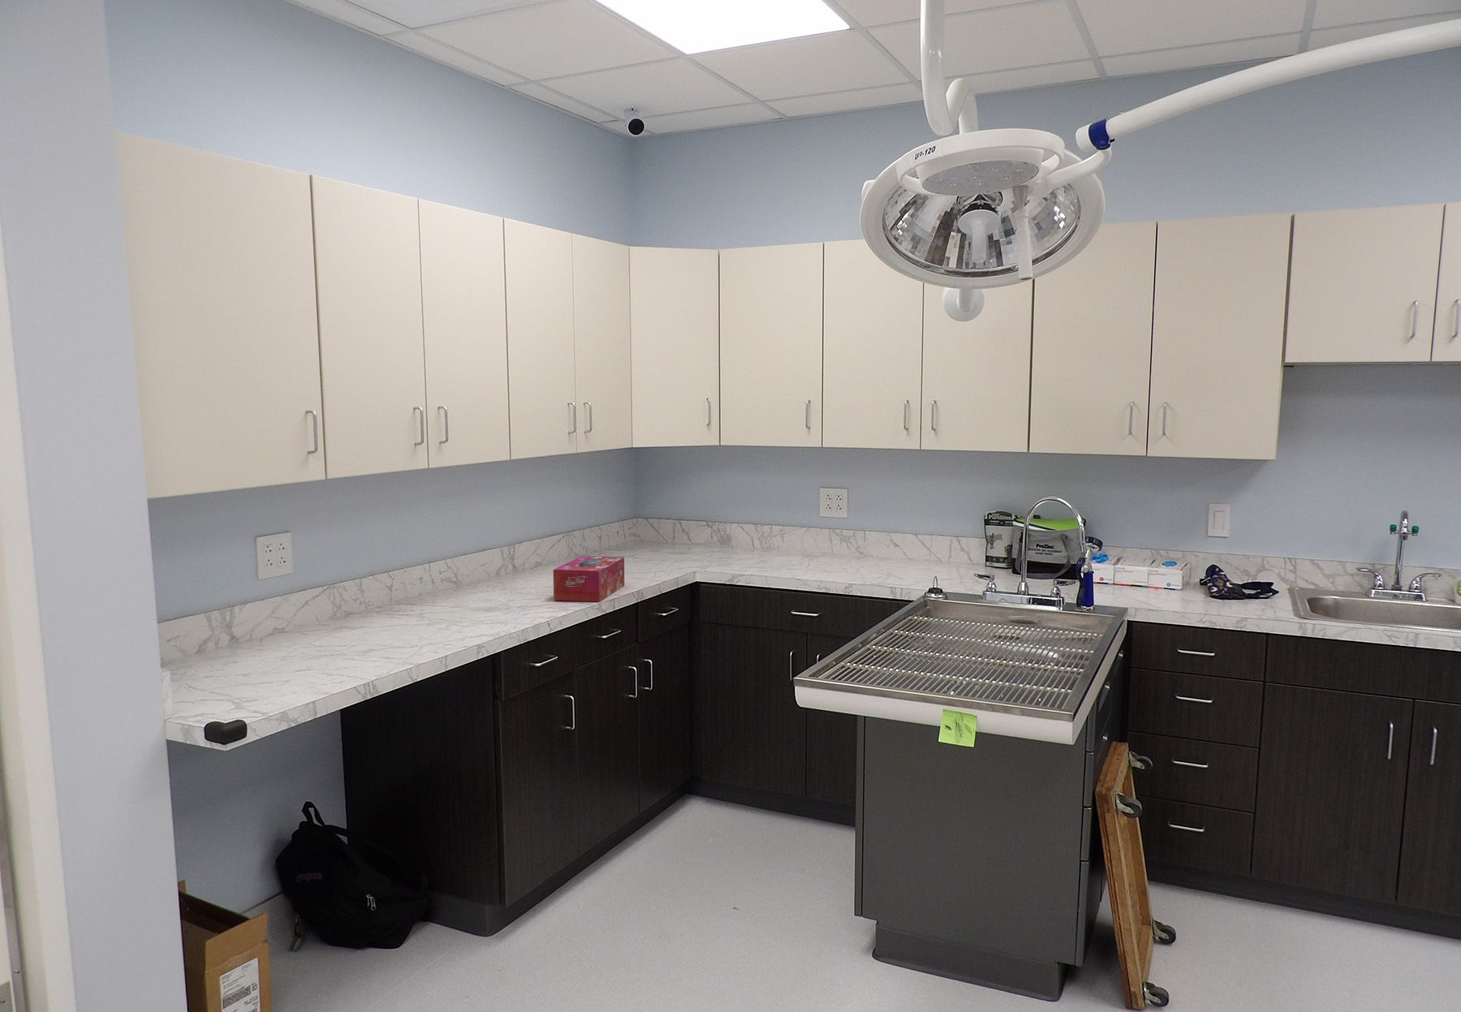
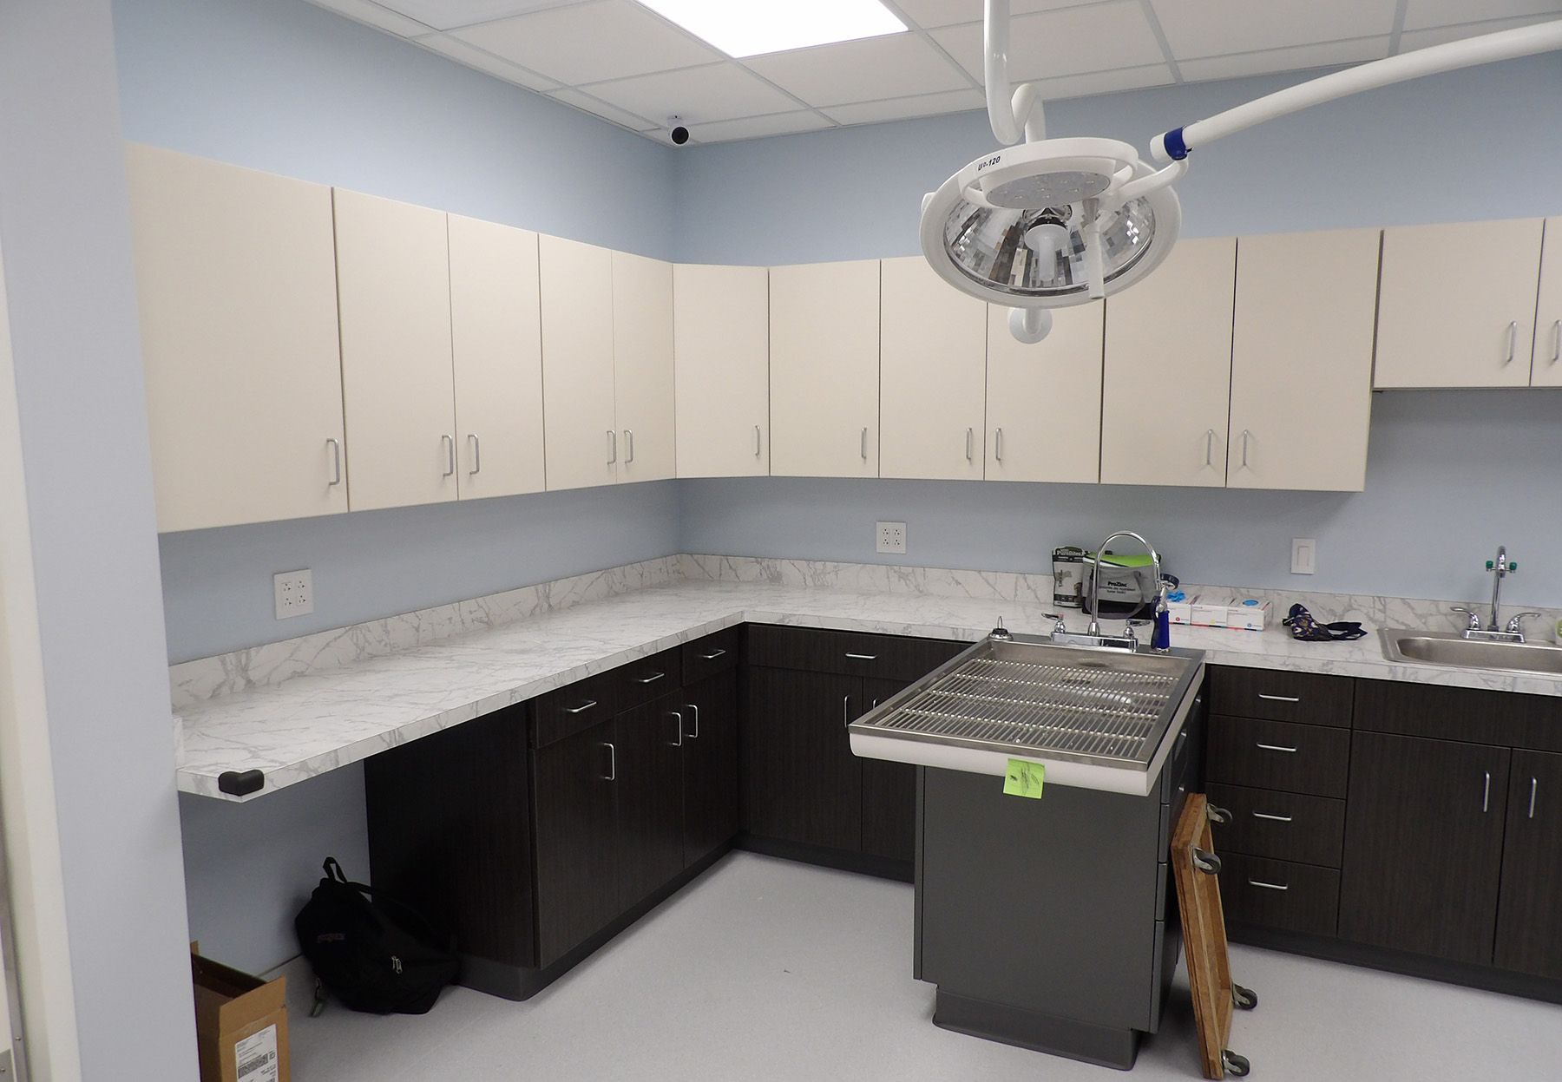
- tissue box [553,555,625,603]
